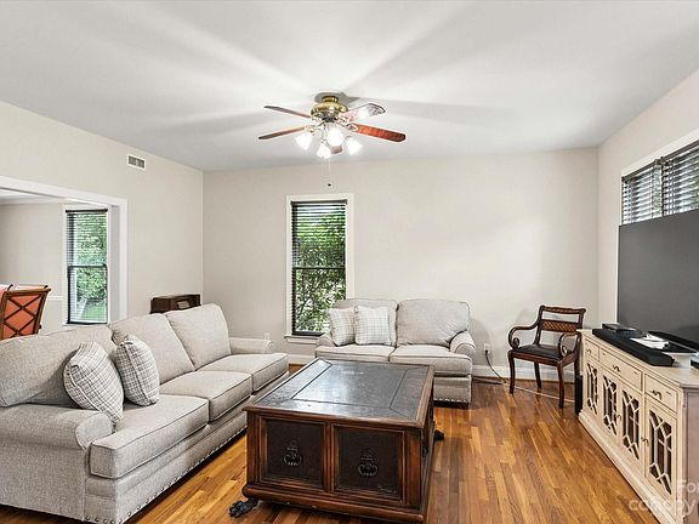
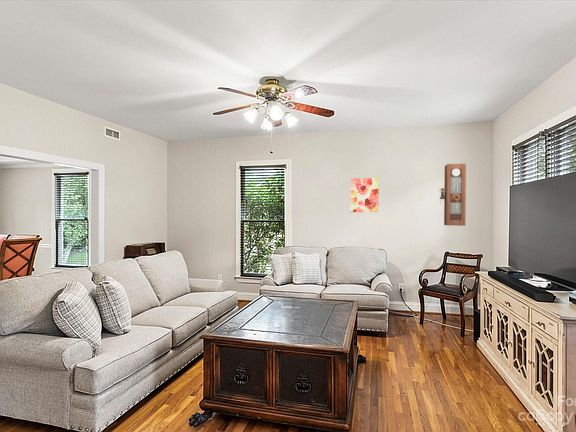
+ wall art [350,177,380,213]
+ pendulum clock [439,163,467,227]
